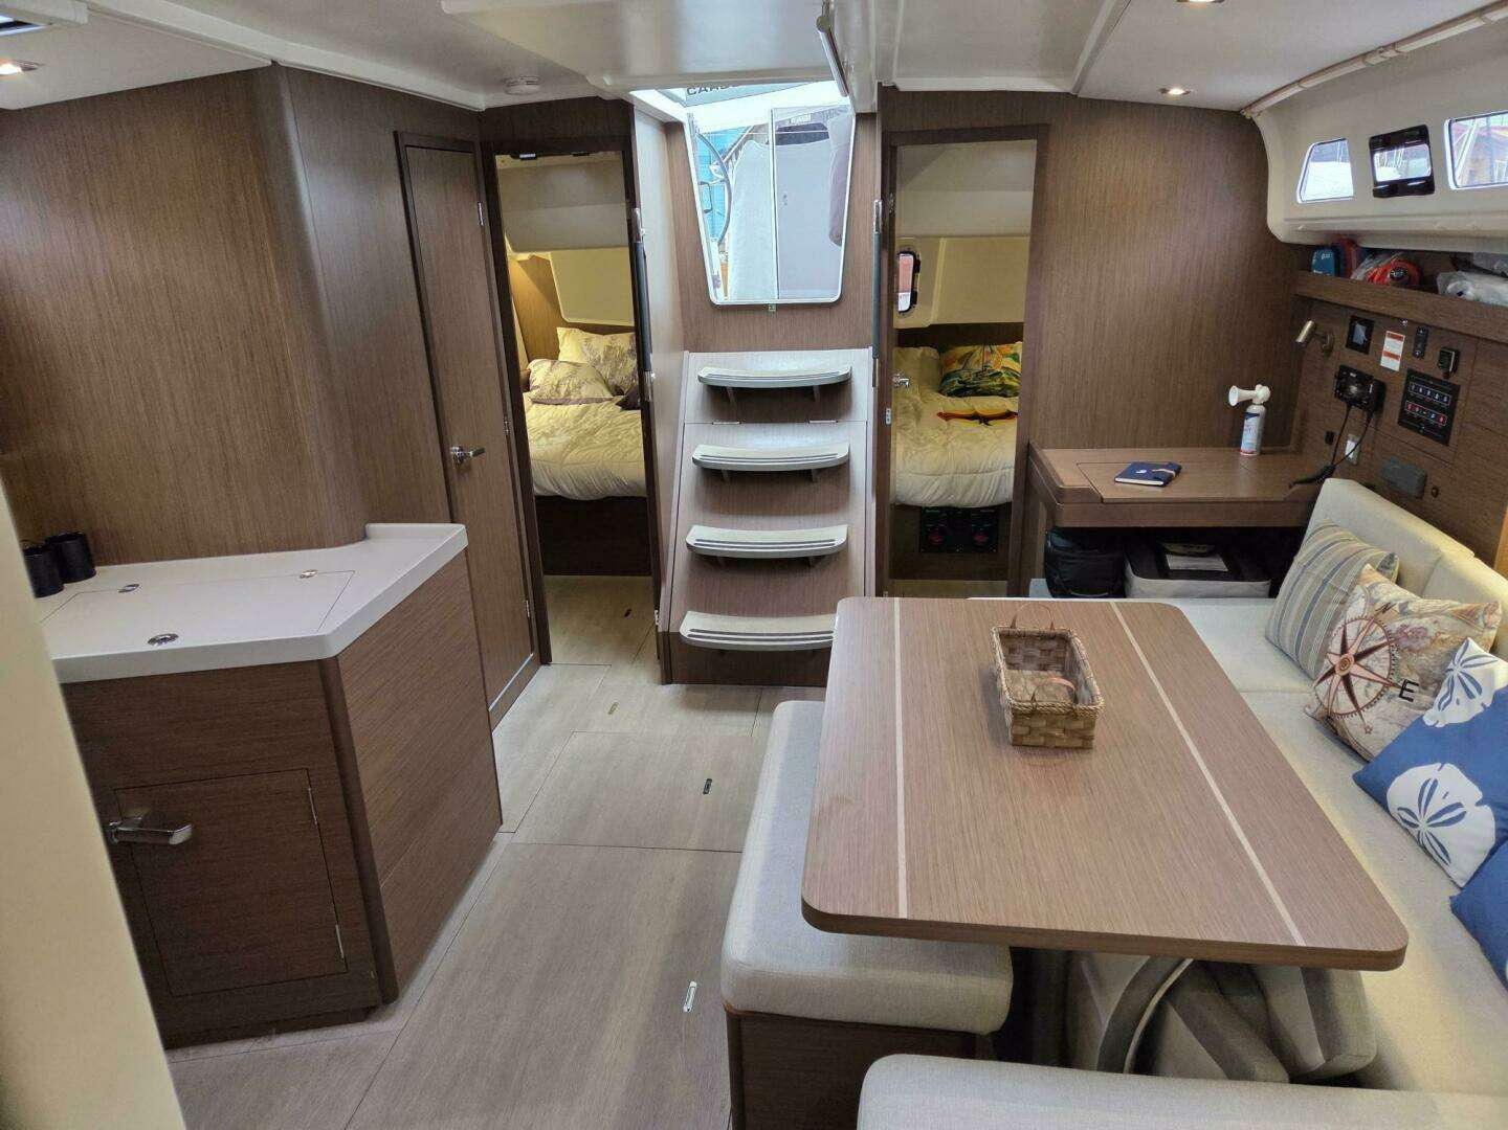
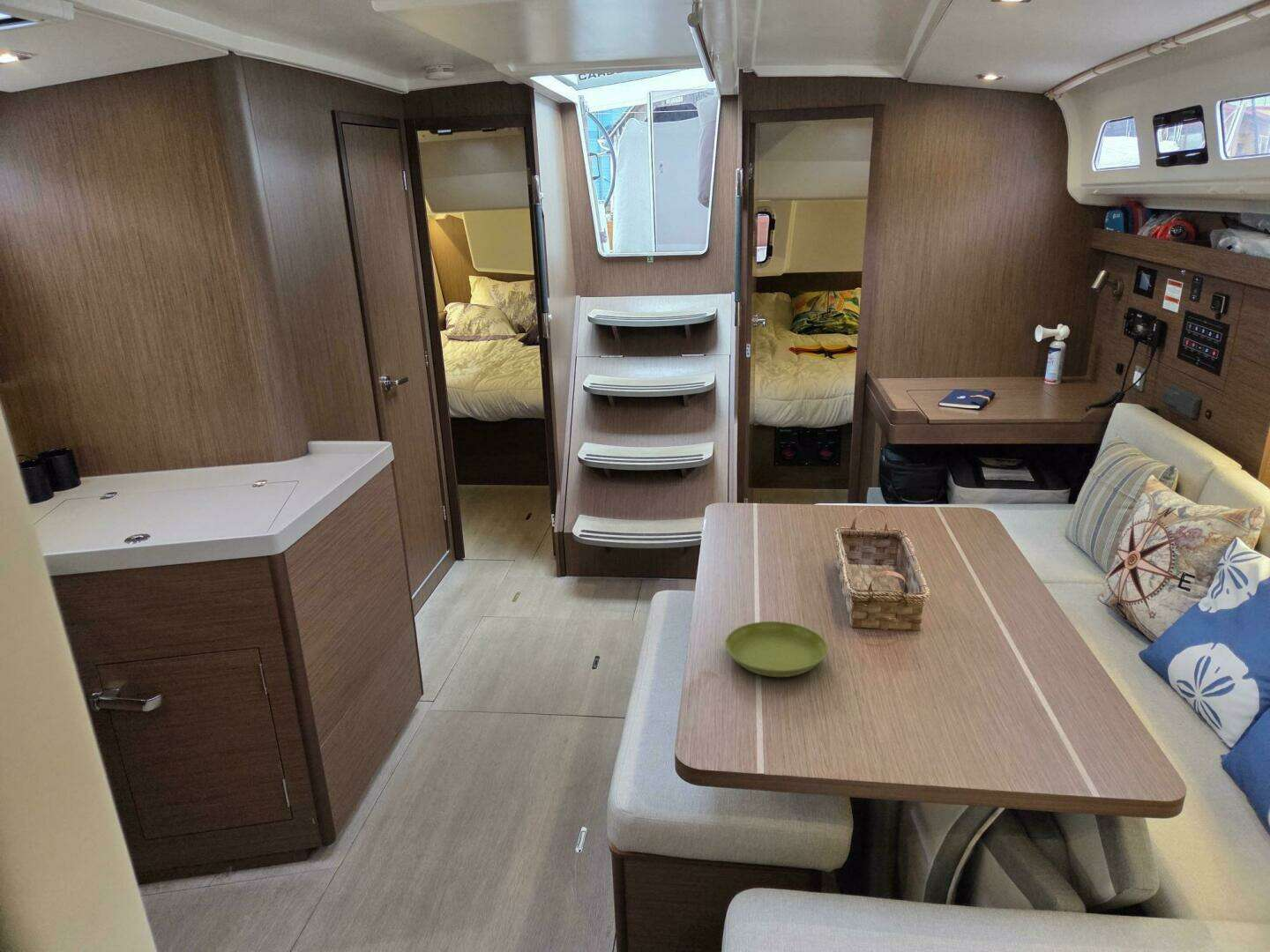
+ saucer [724,621,828,678]
